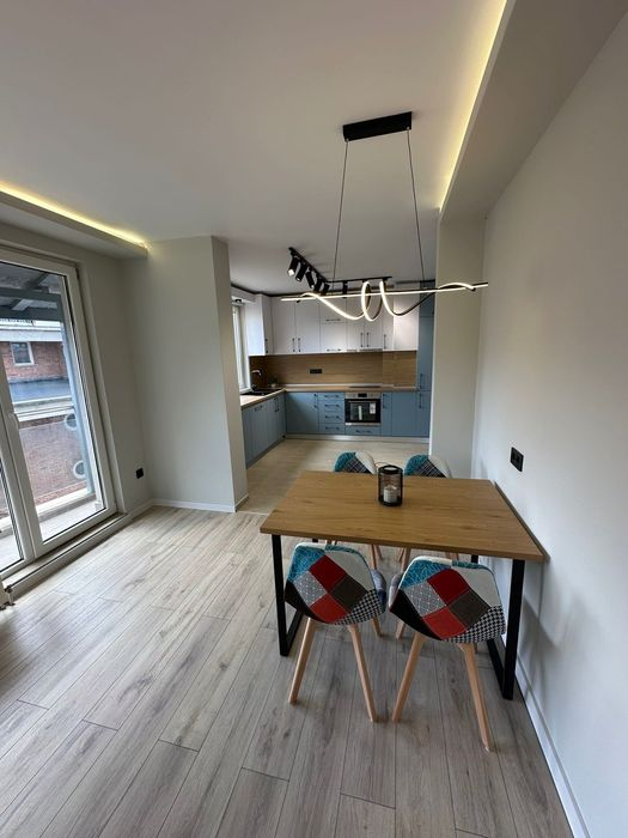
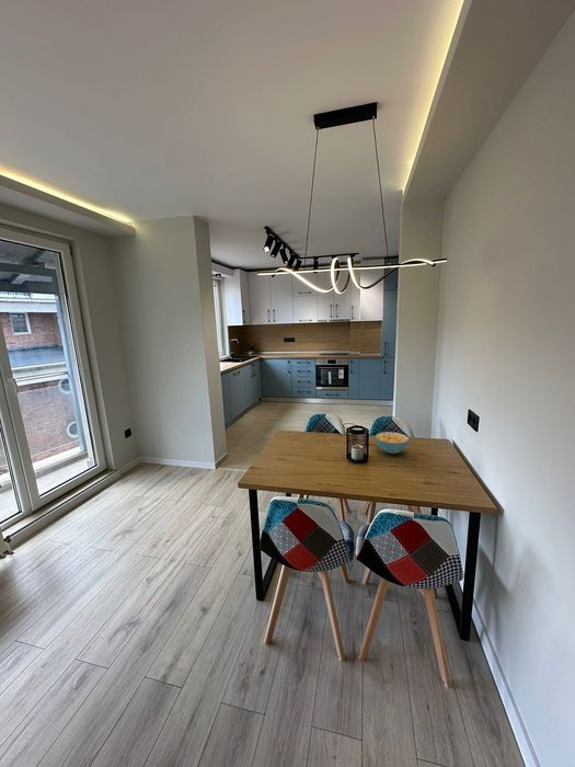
+ cereal bowl [375,431,410,455]
